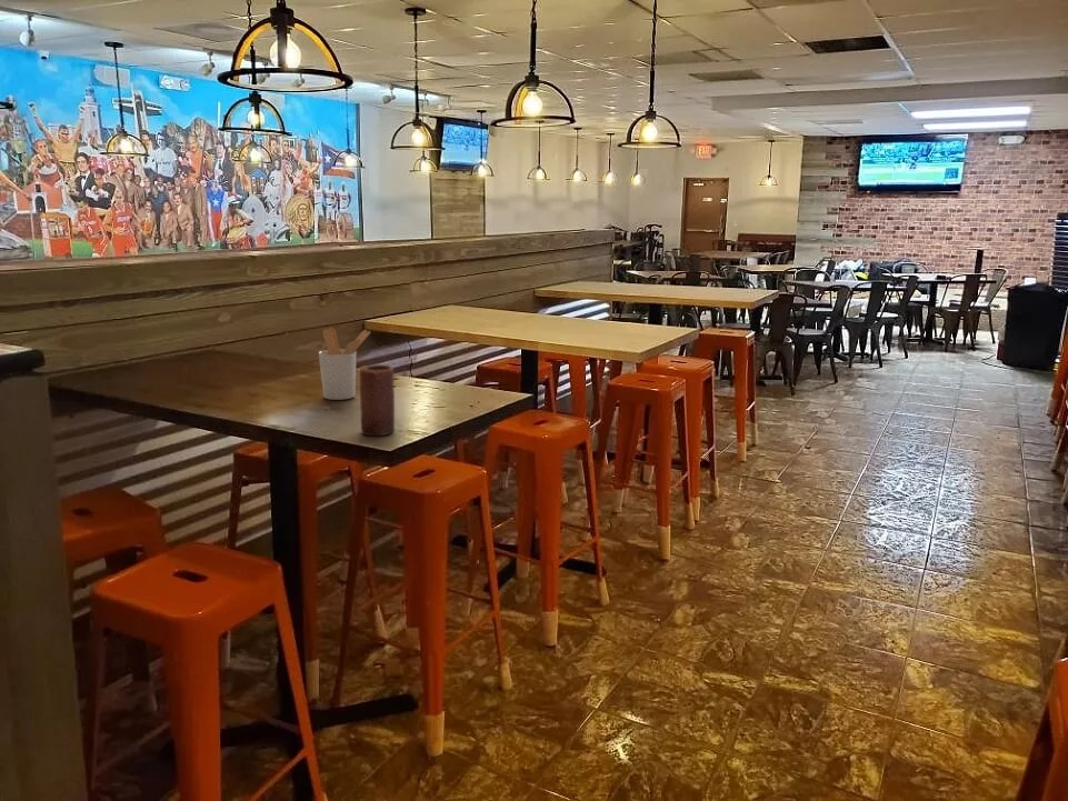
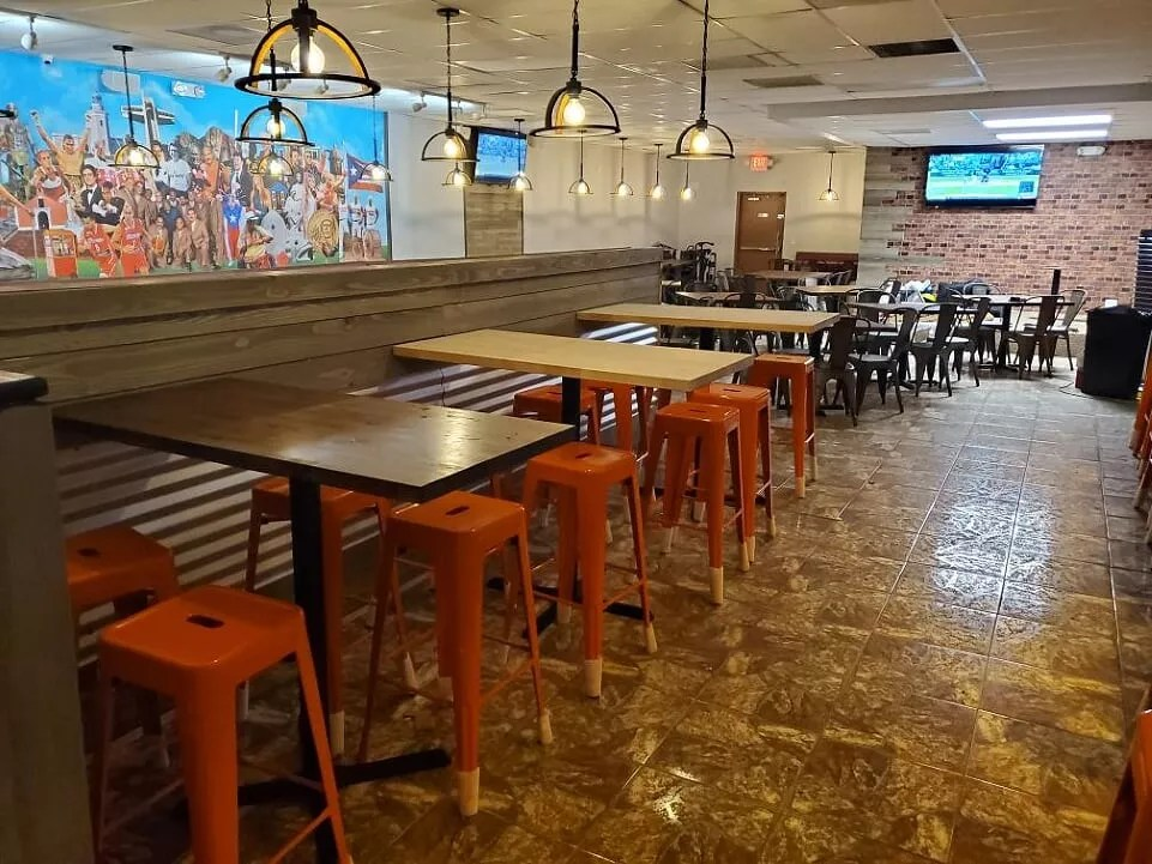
- utensil holder [318,327,372,401]
- candle [359,363,396,437]
